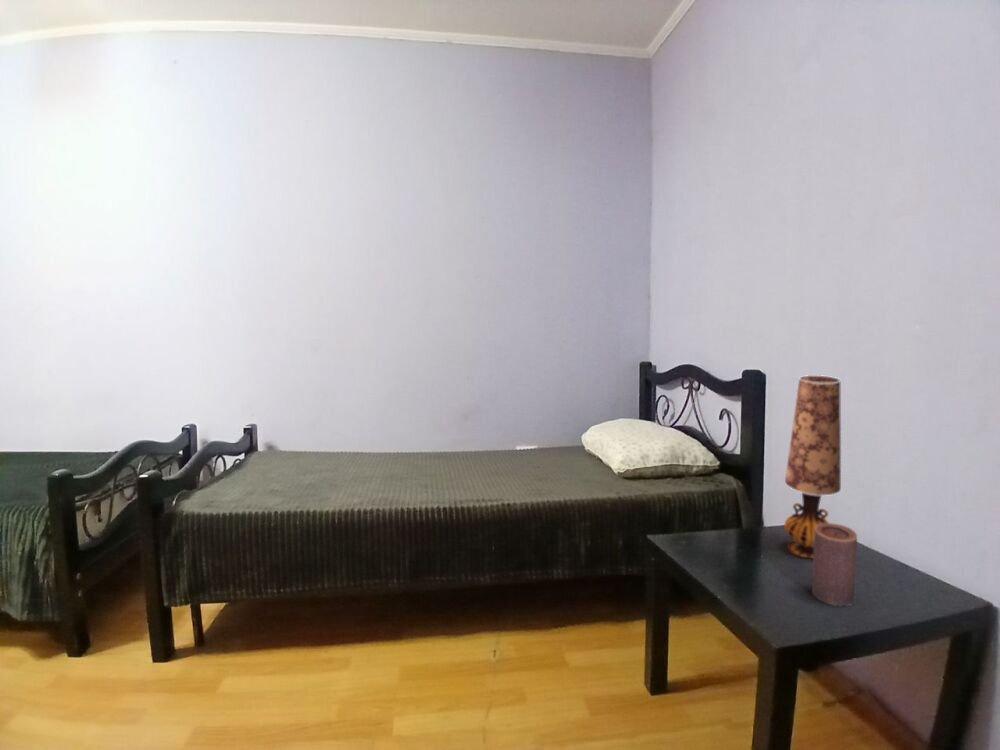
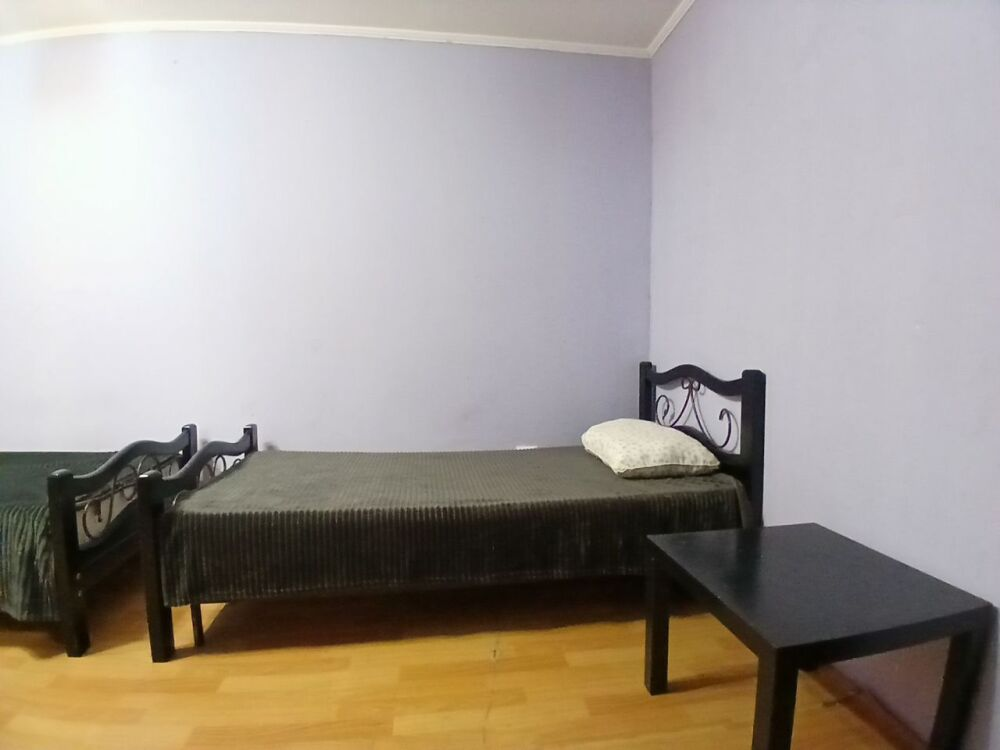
- table lamp [783,374,842,559]
- candle [811,522,858,608]
